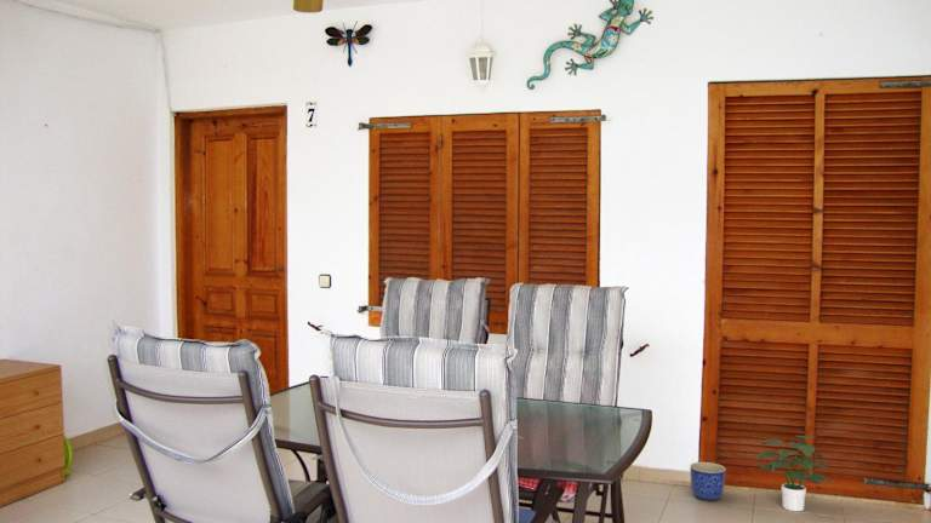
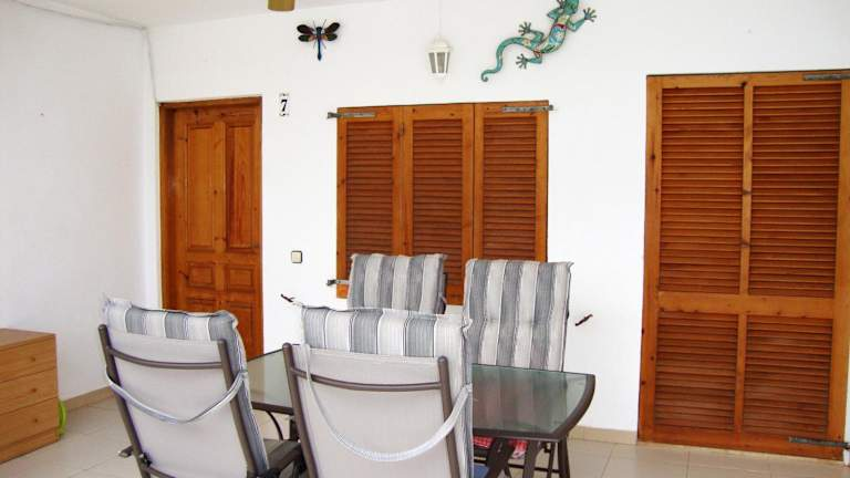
- planter [689,461,727,501]
- potted plant [756,435,833,512]
